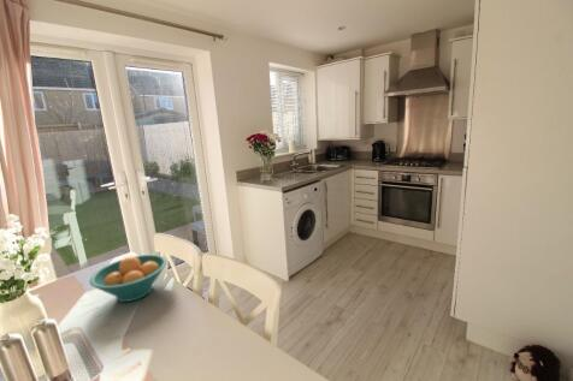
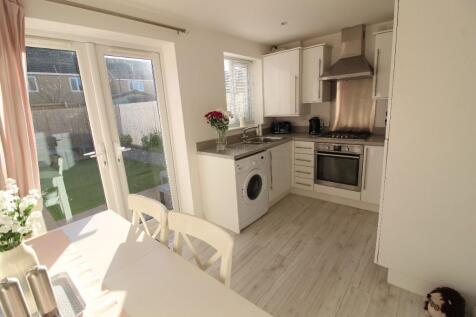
- fruit bowl [89,254,169,303]
